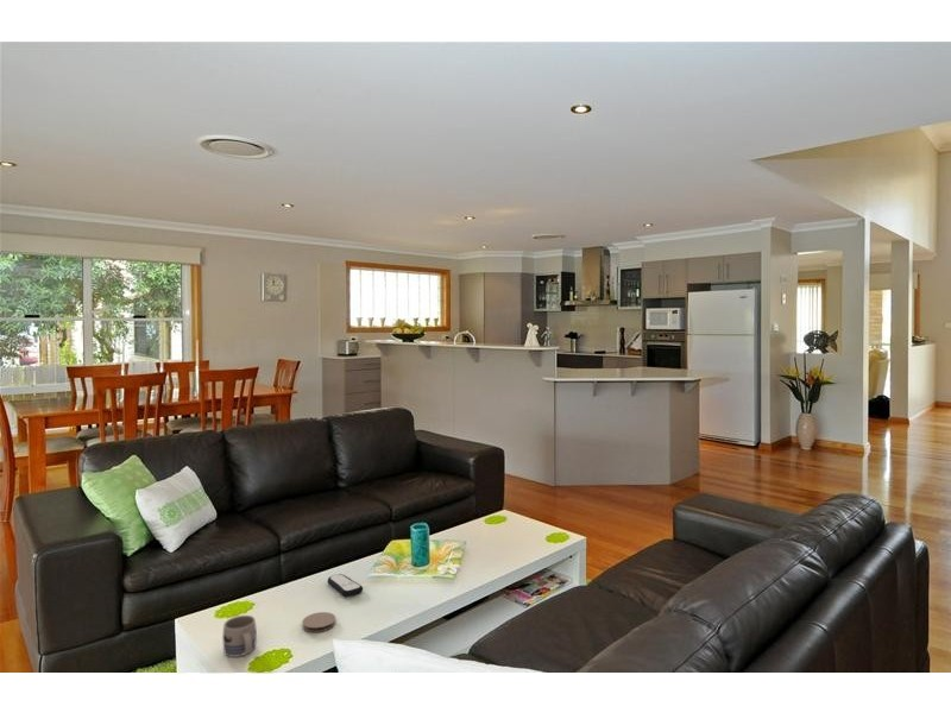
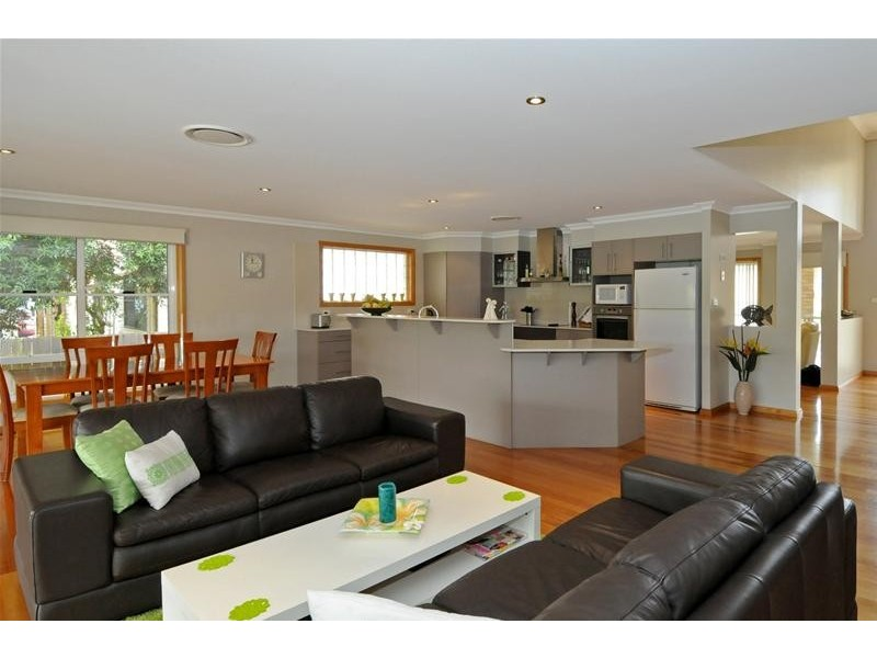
- remote control [327,573,364,598]
- coaster [301,611,336,633]
- mug [221,614,258,658]
